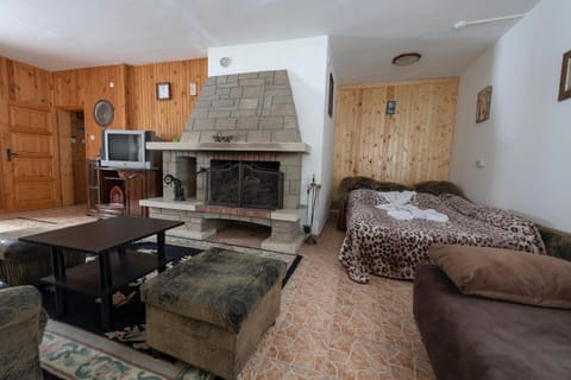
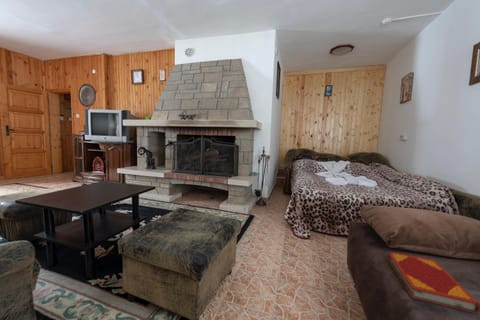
+ hardback book [386,250,480,315]
